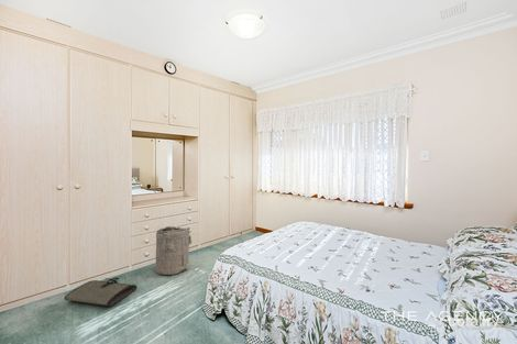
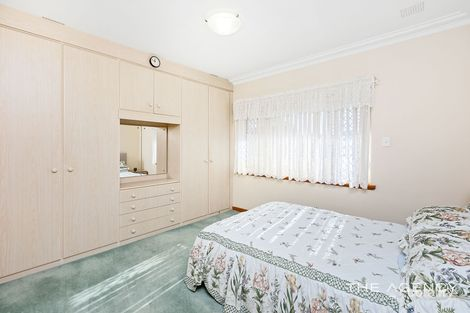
- laundry hamper [155,225,193,276]
- tool roll [64,277,138,308]
